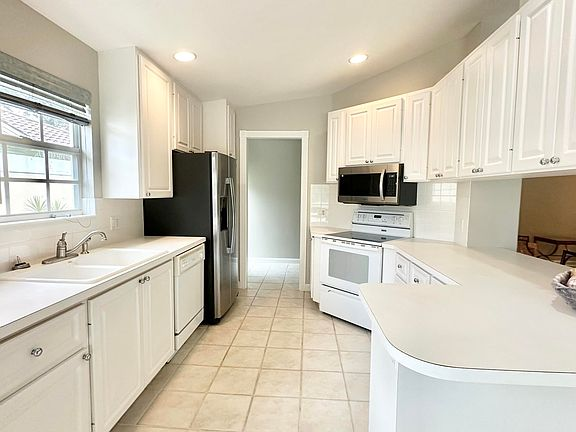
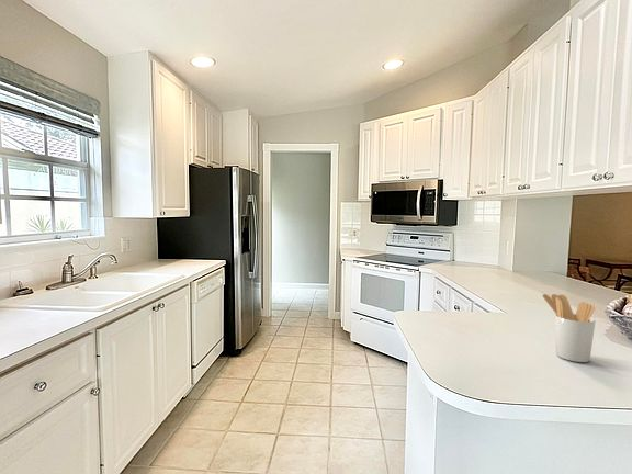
+ utensil holder [542,293,597,363]
